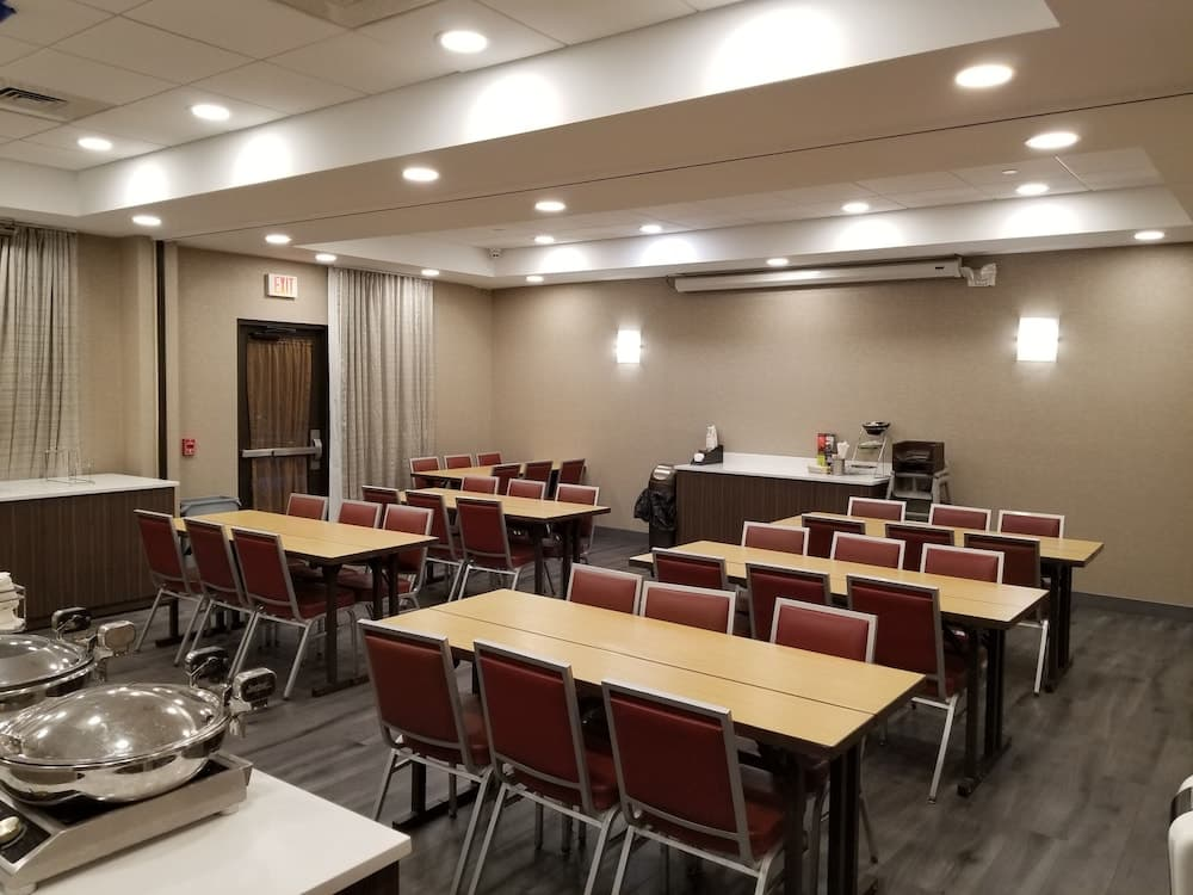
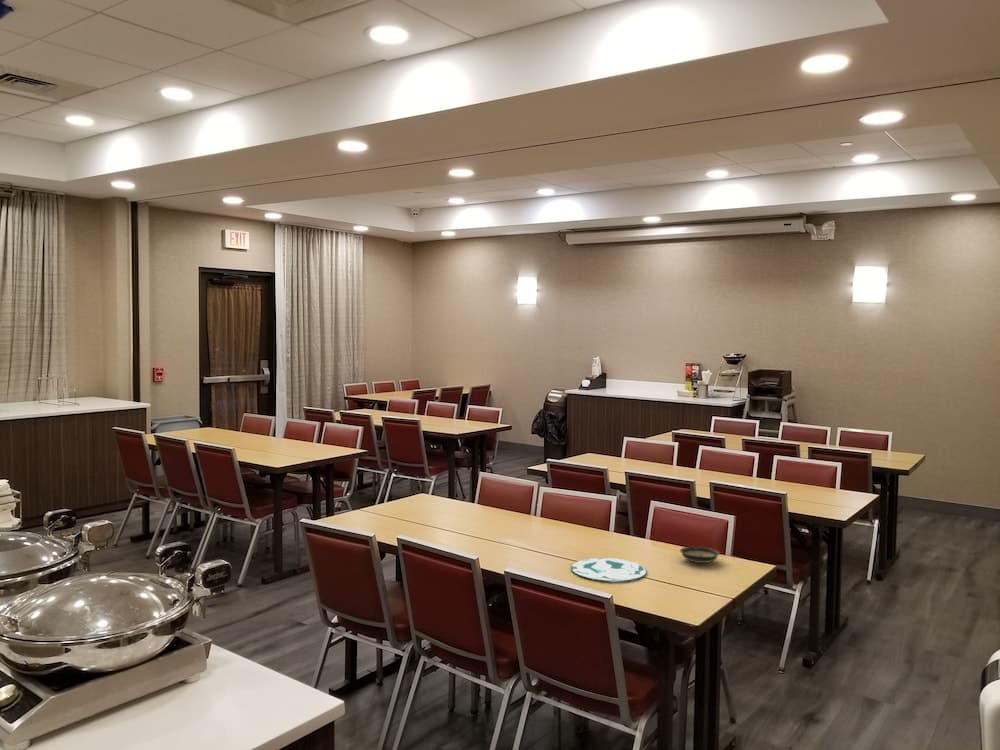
+ saucer [679,546,721,564]
+ plate [570,557,648,582]
